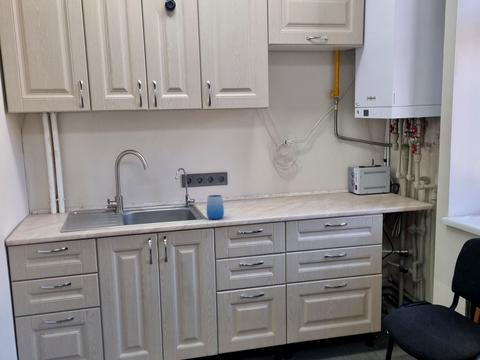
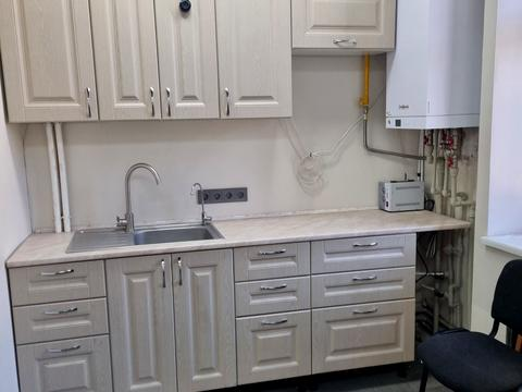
- cup [206,194,225,220]
